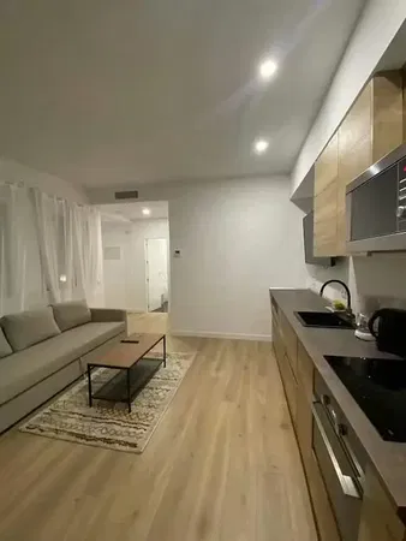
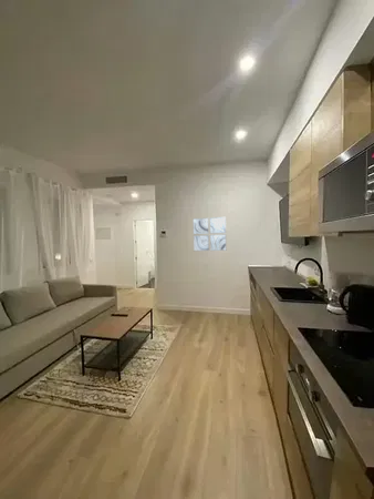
+ wall art [191,216,228,253]
